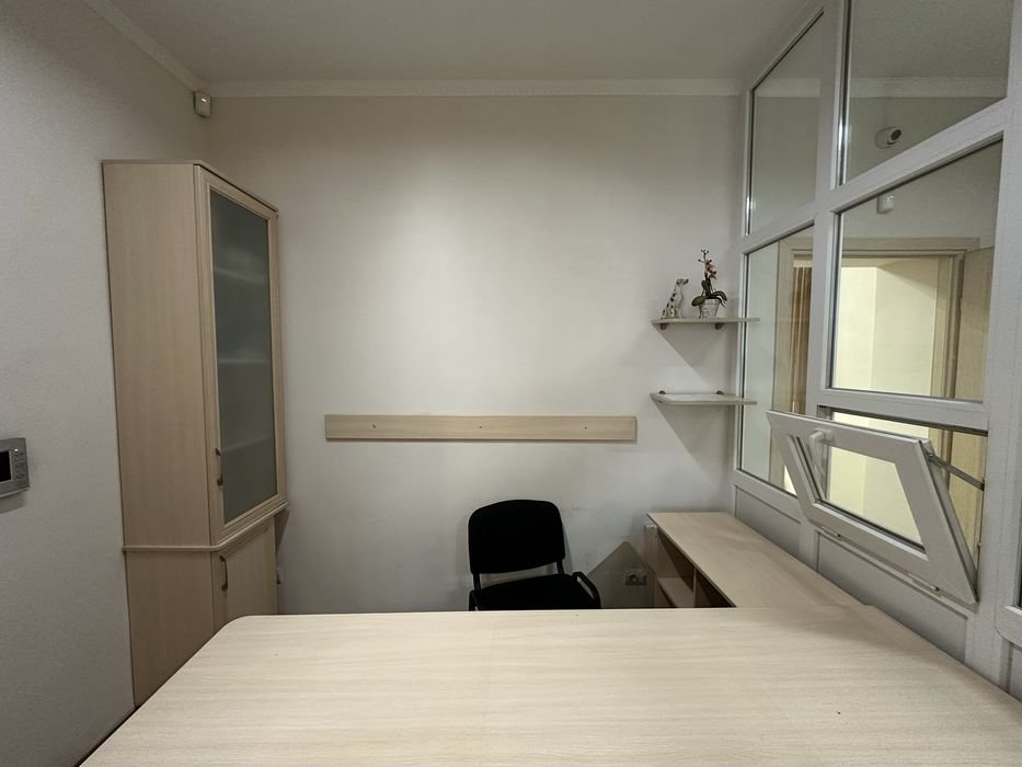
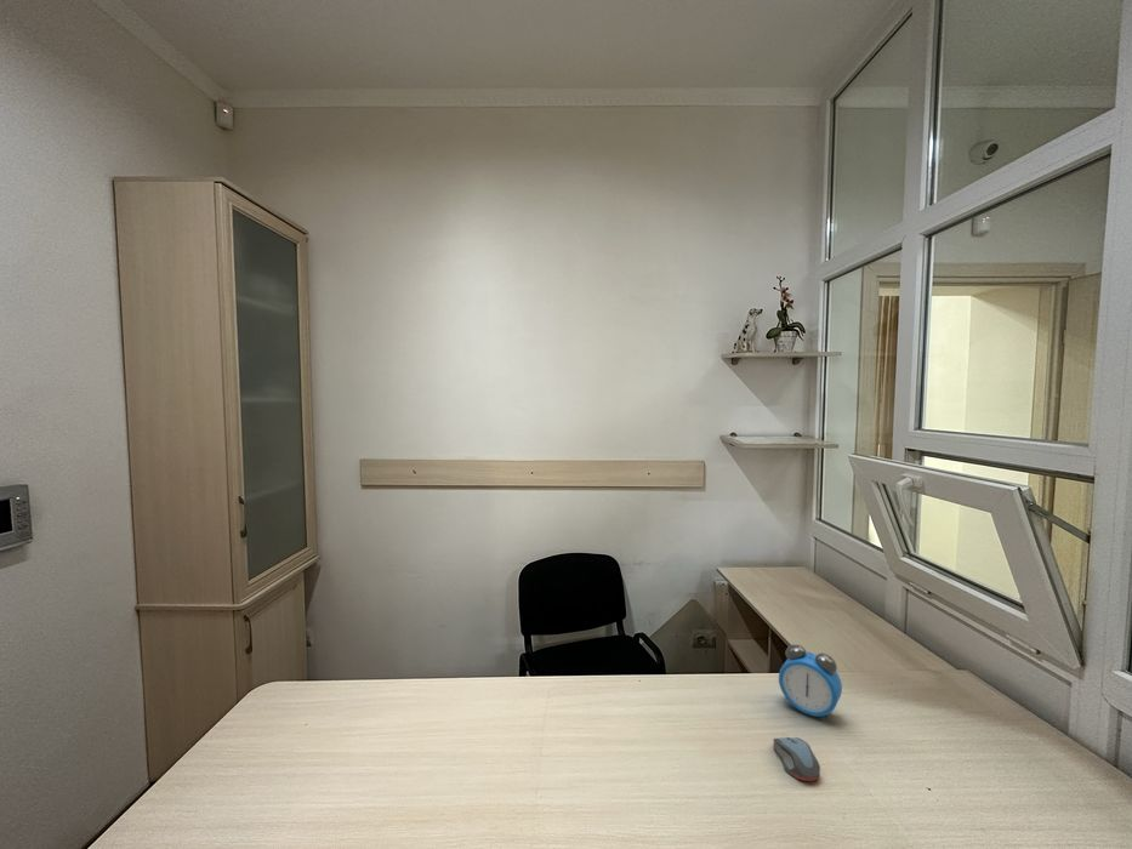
+ alarm clock [778,644,843,720]
+ computer mouse [773,736,821,782]
